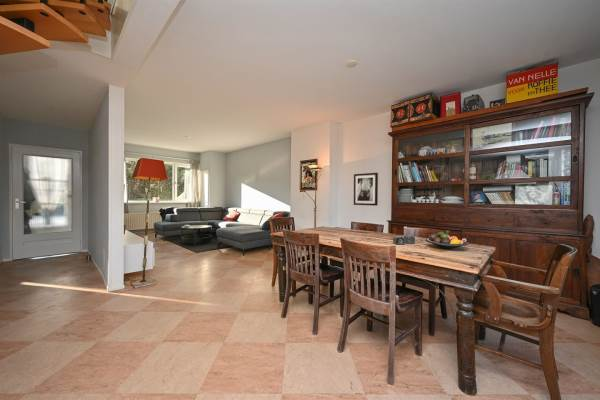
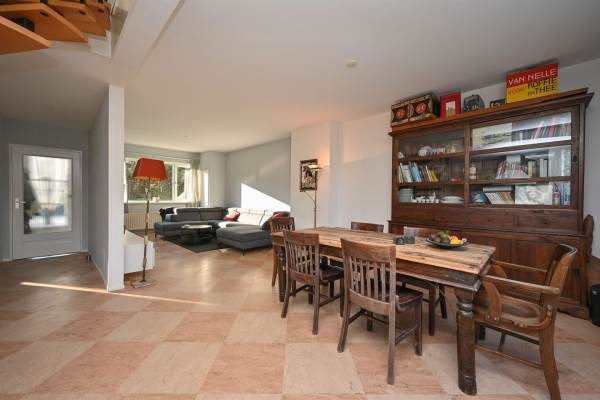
- wall art [353,172,379,207]
